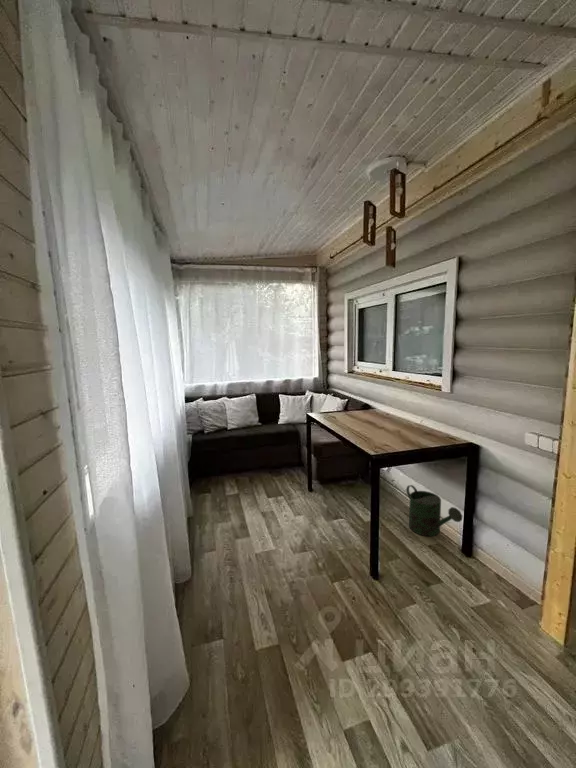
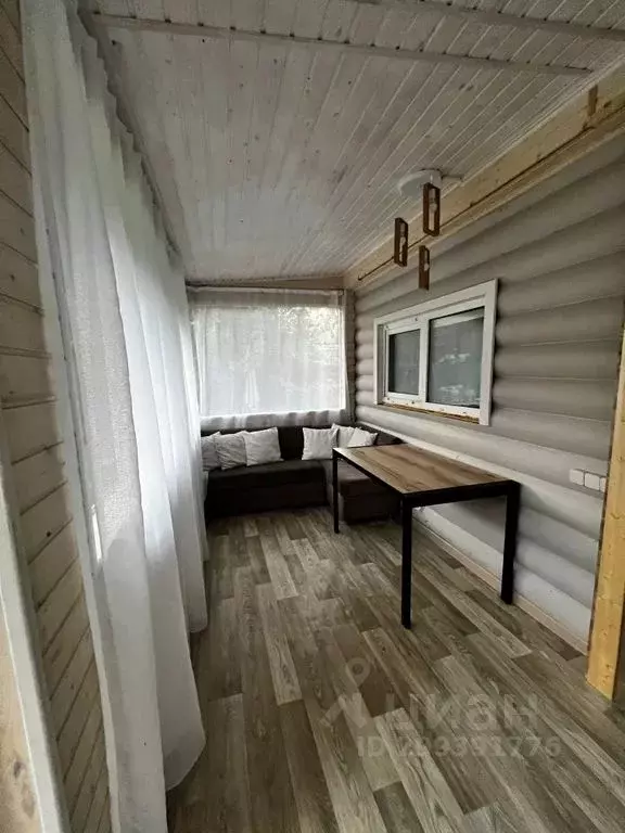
- watering can [405,484,463,538]
